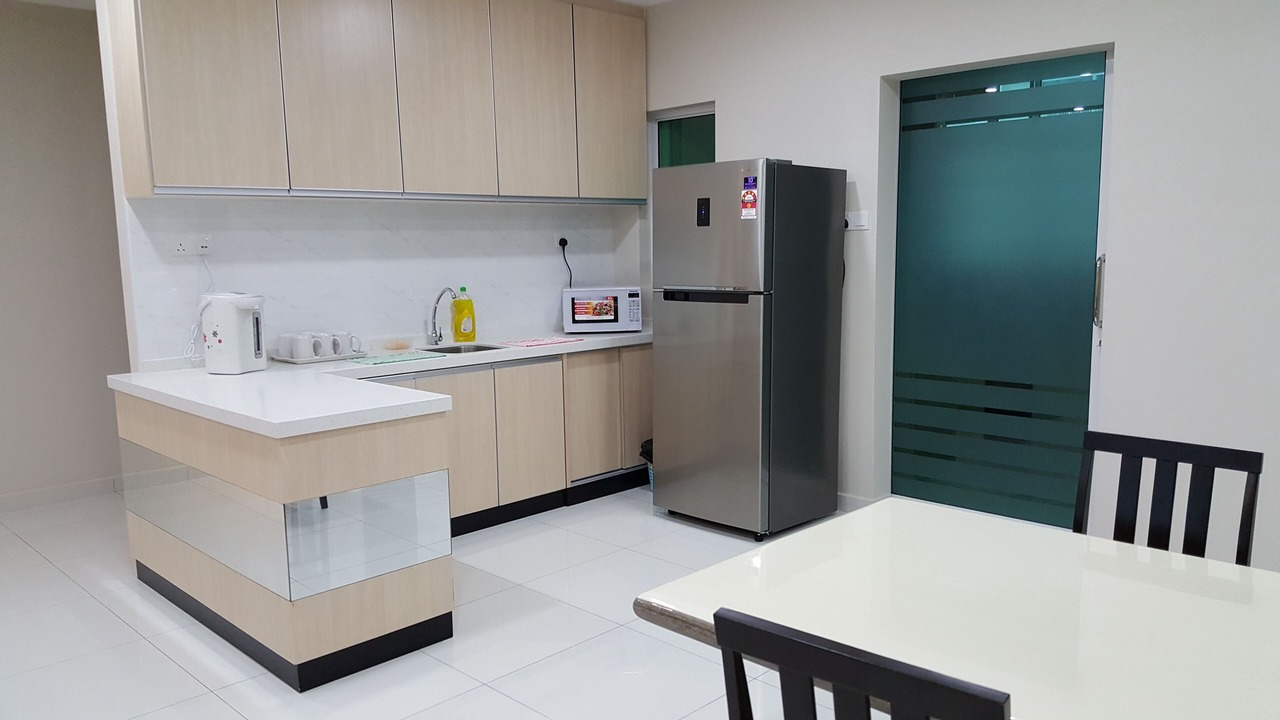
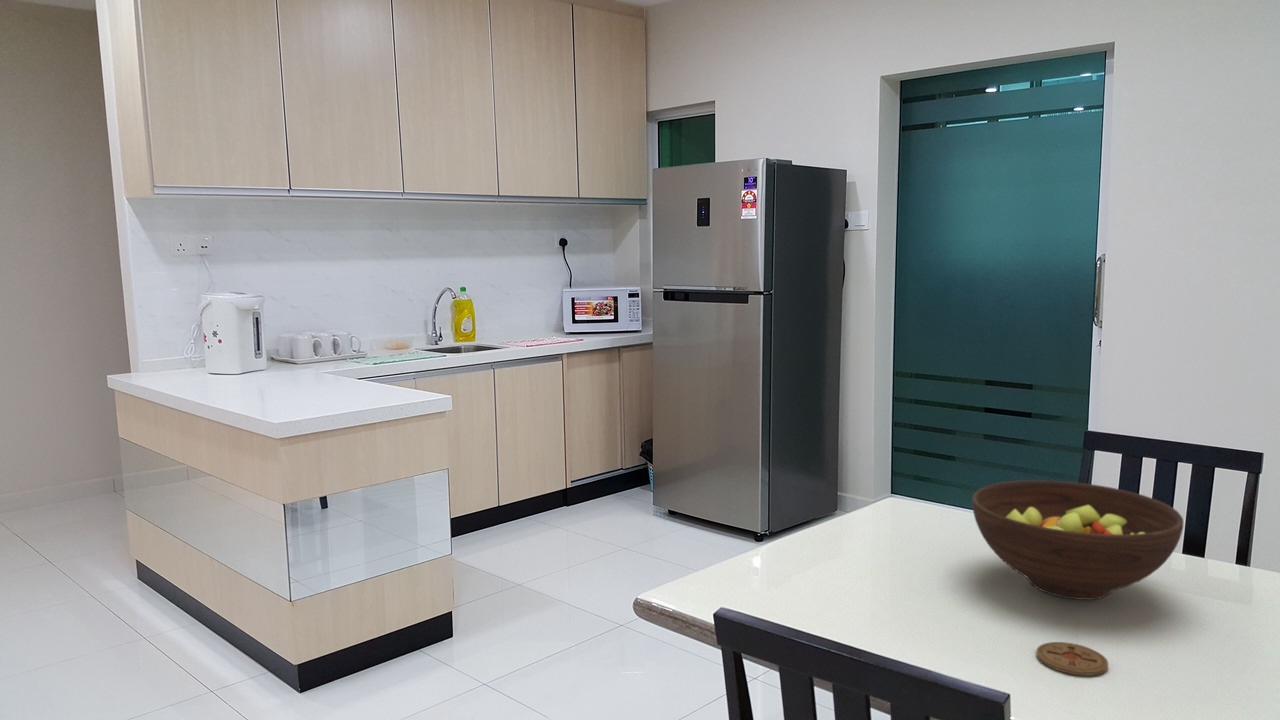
+ coaster [1035,641,1109,676]
+ fruit bowl [971,479,1184,601]
